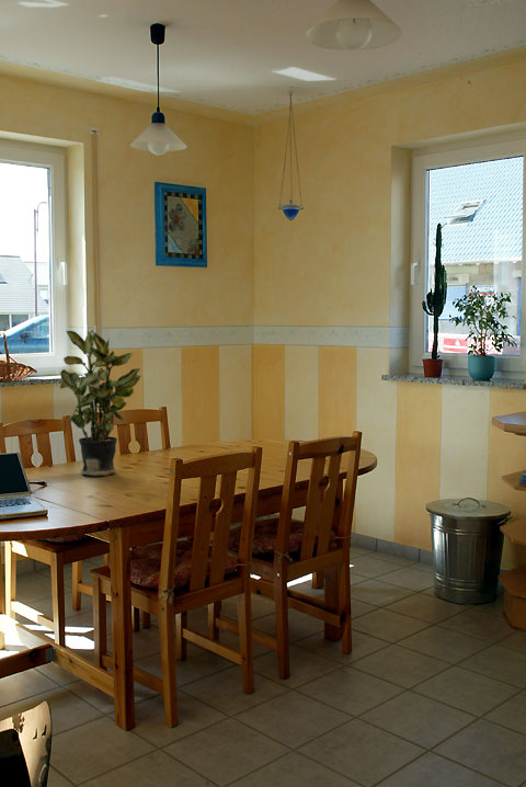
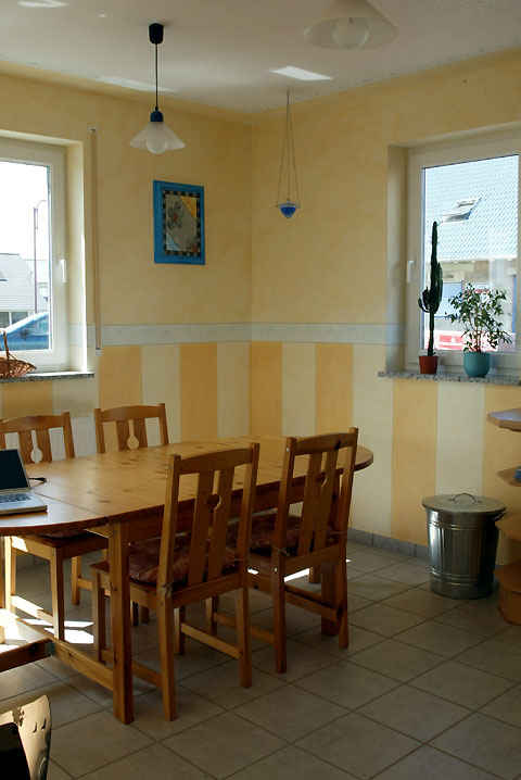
- potted plant [59,328,142,477]
